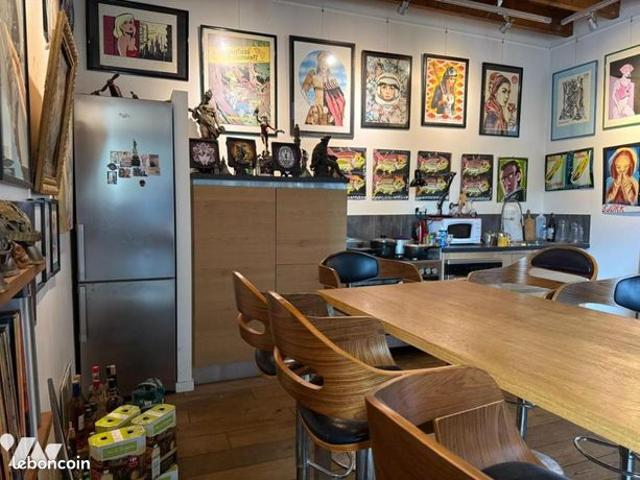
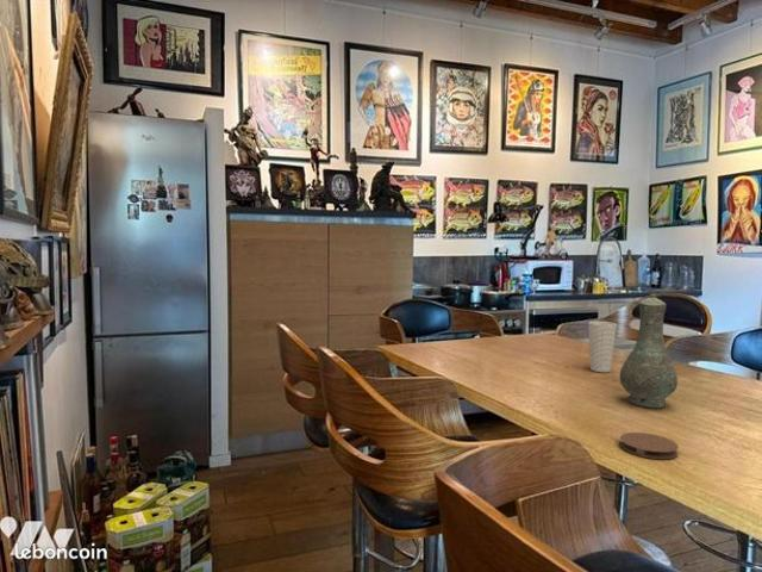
+ cup [587,321,618,373]
+ vase [619,292,679,409]
+ coaster [619,431,680,460]
